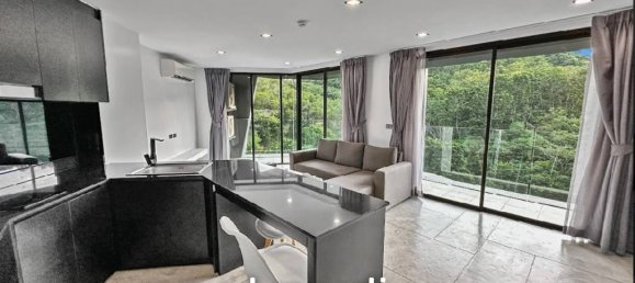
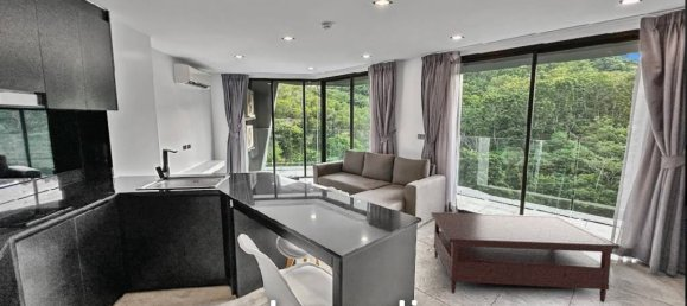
+ coffee table [431,211,621,304]
